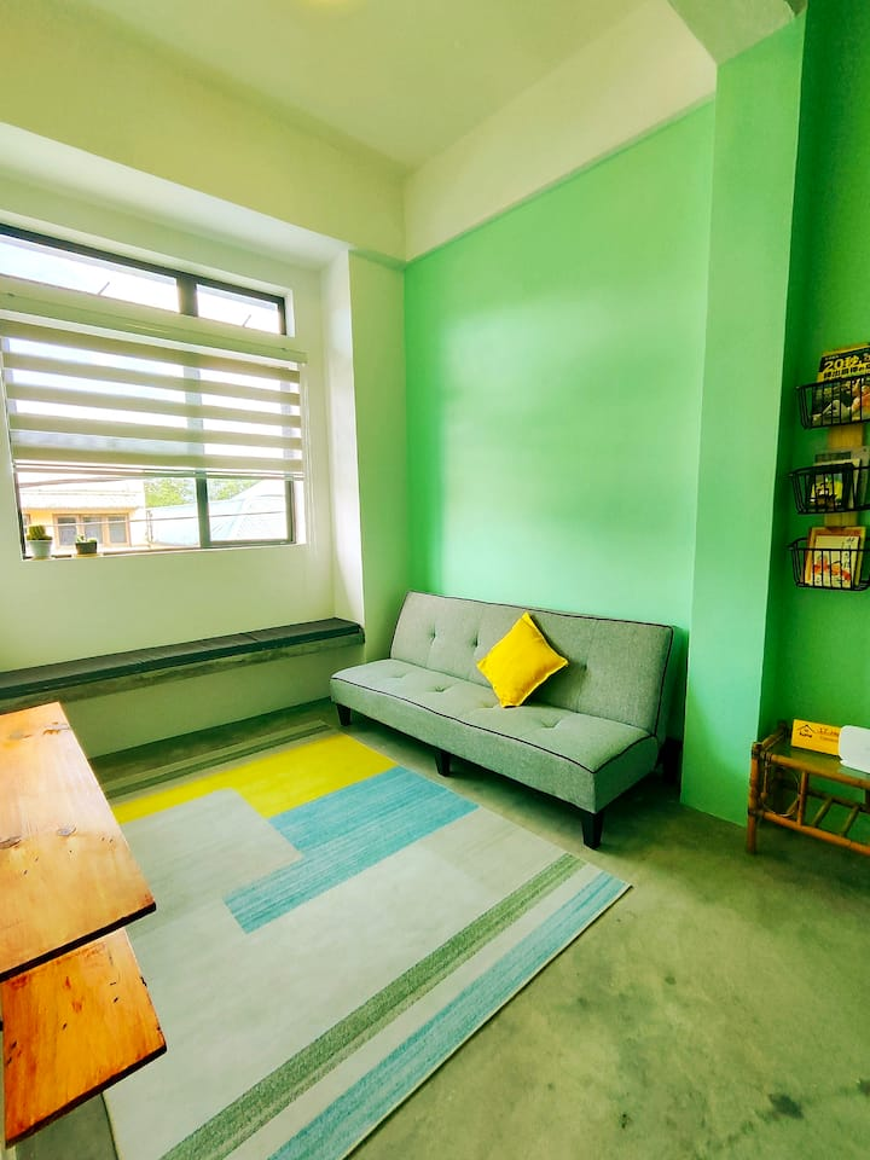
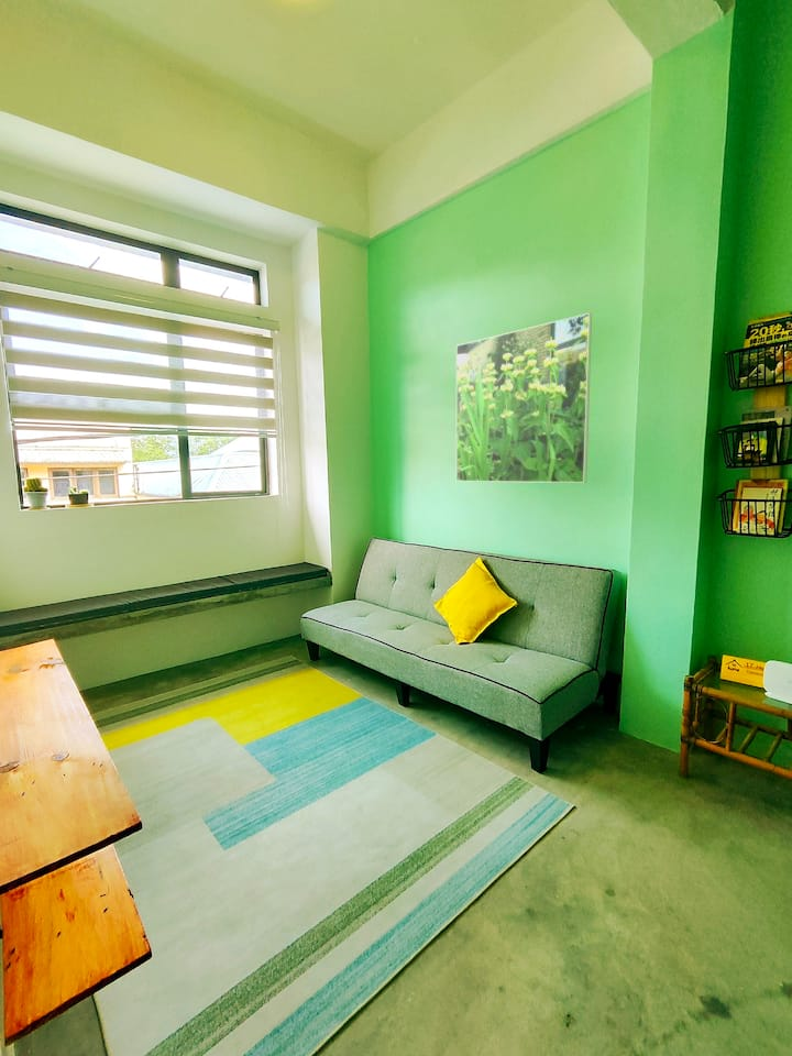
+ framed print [455,312,593,484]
